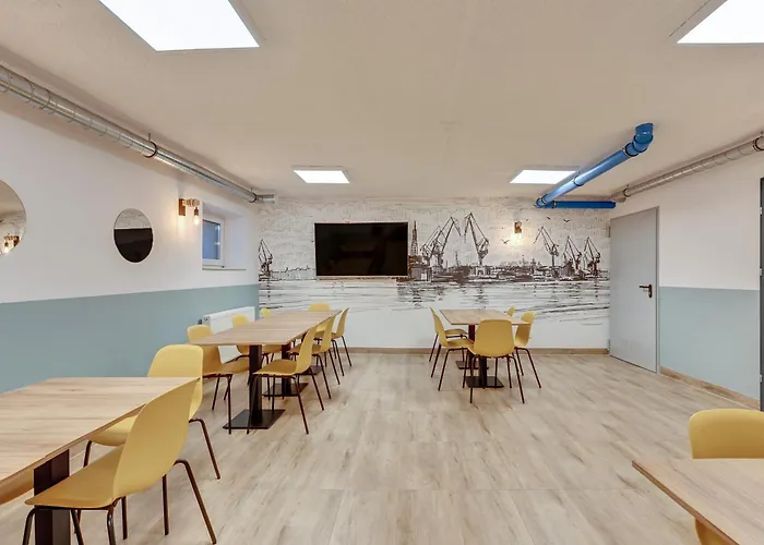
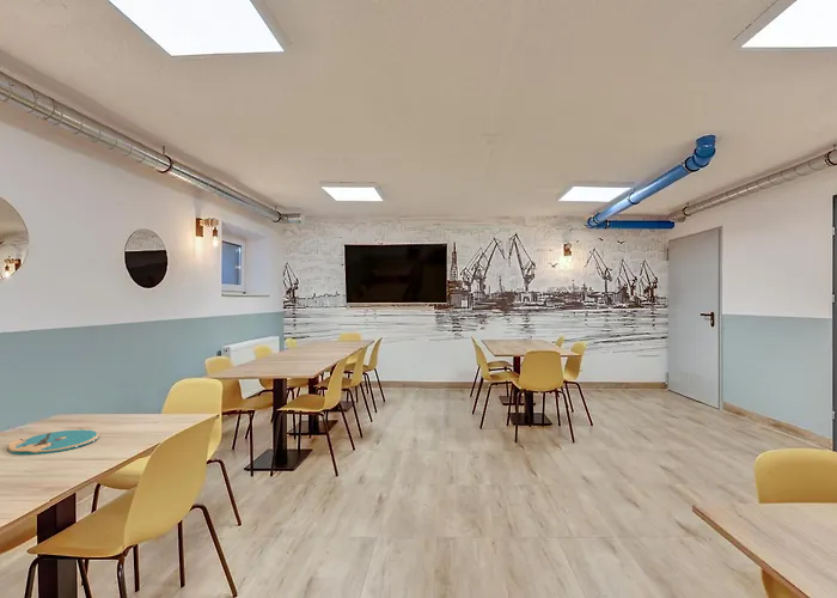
+ plate [7,428,100,456]
